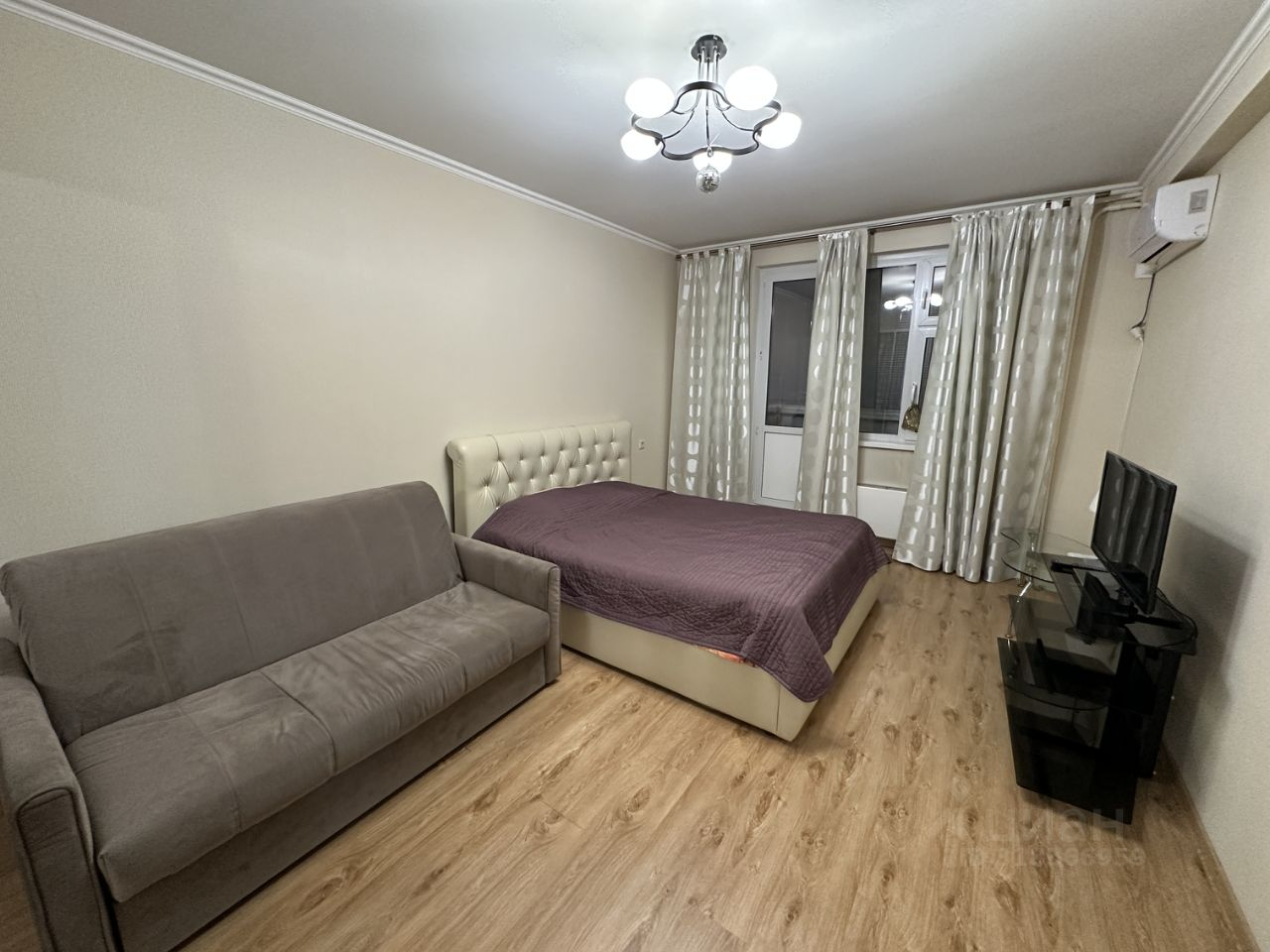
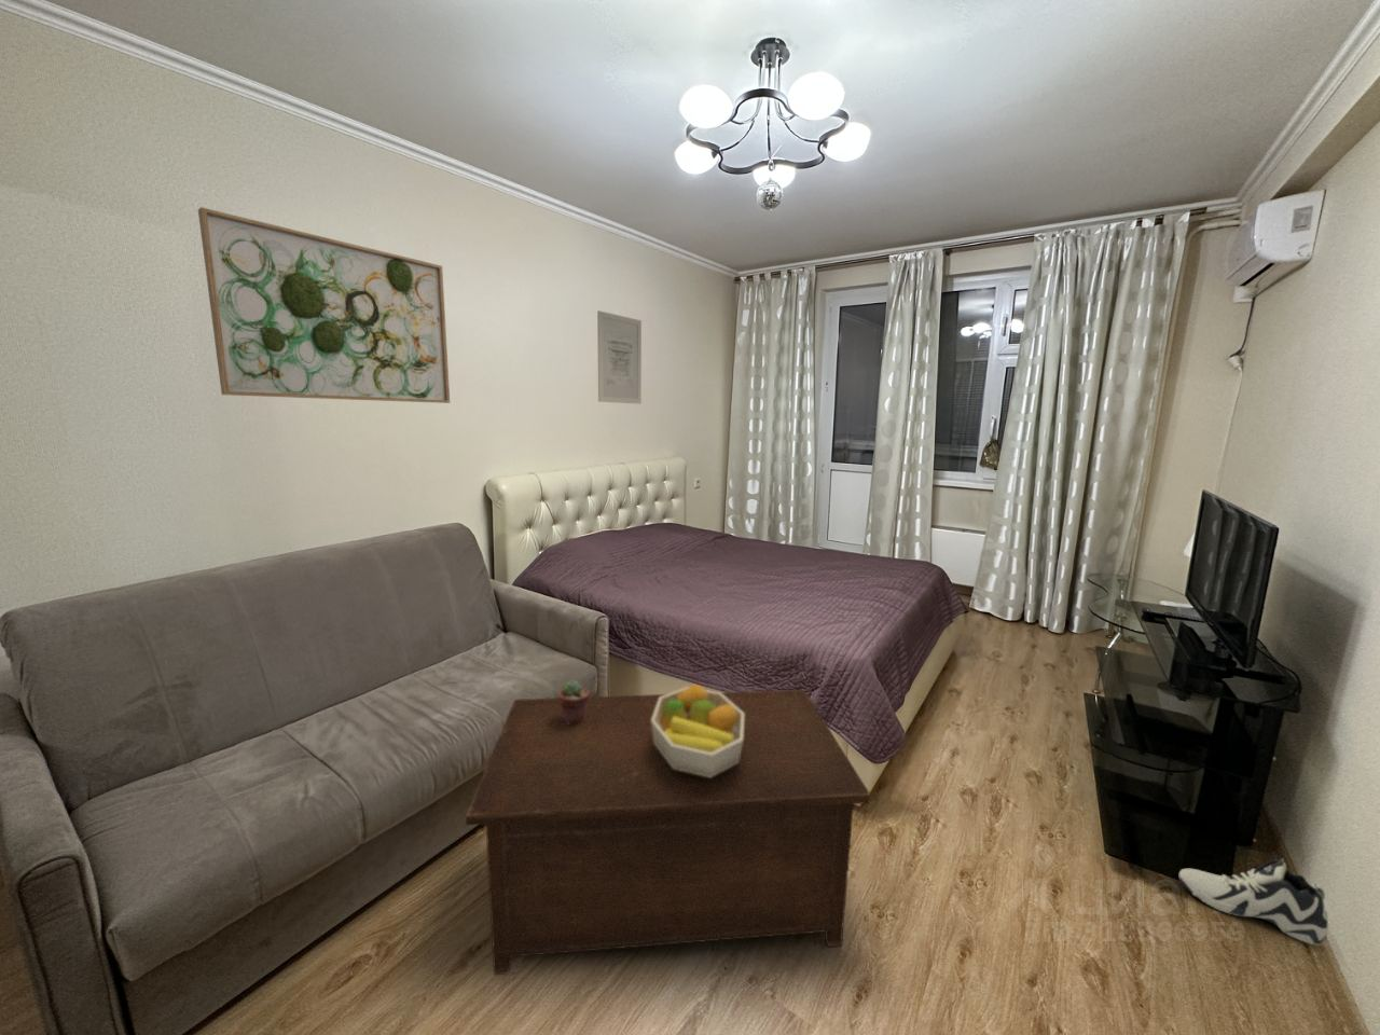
+ potted succulent [557,679,591,723]
+ sneaker [1178,857,1329,947]
+ fruit bowl [651,684,744,777]
+ wall art [198,205,451,404]
+ wall art [597,310,642,406]
+ cabinet [465,689,871,975]
